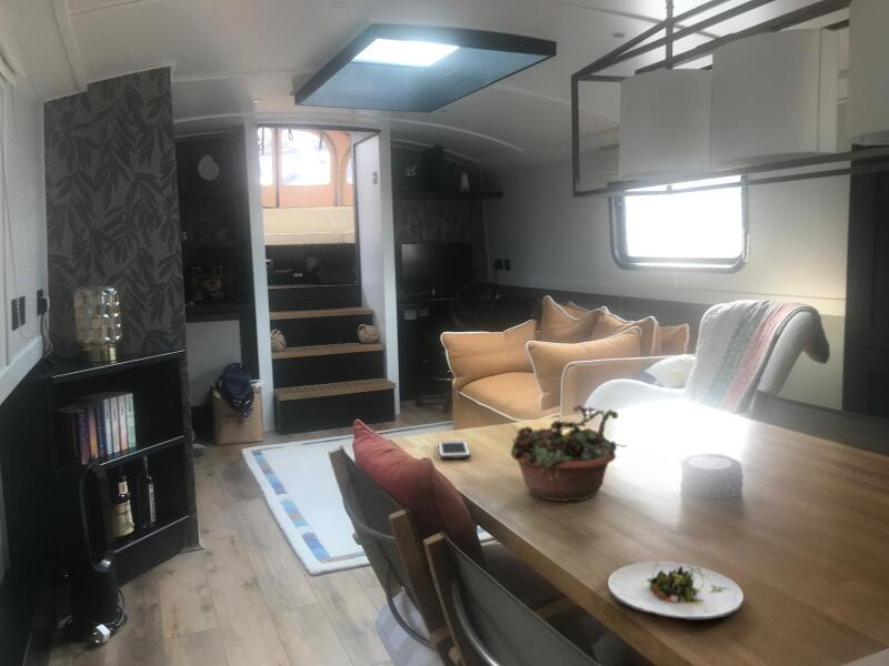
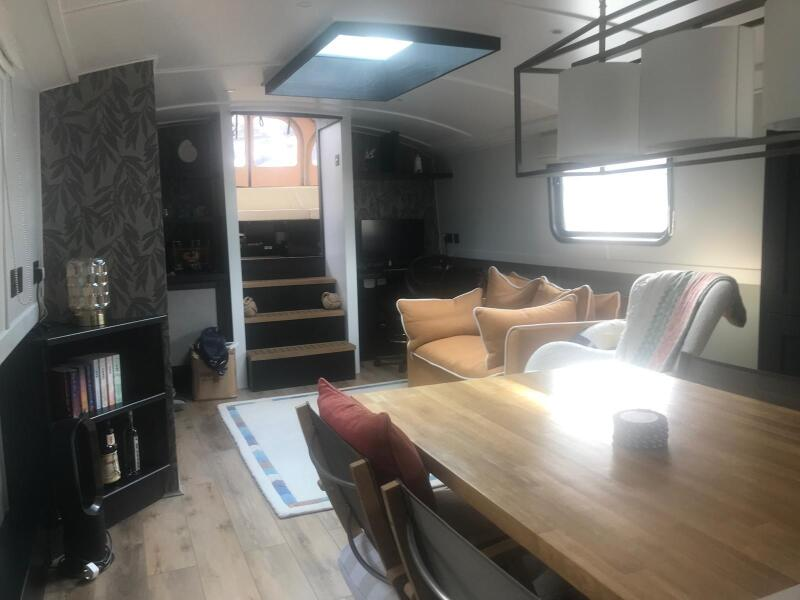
- succulent planter [510,404,628,503]
- salad plate [607,561,745,620]
- cell phone [438,440,471,460]
